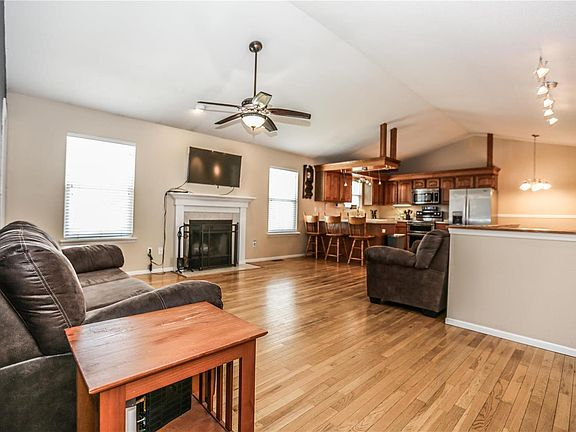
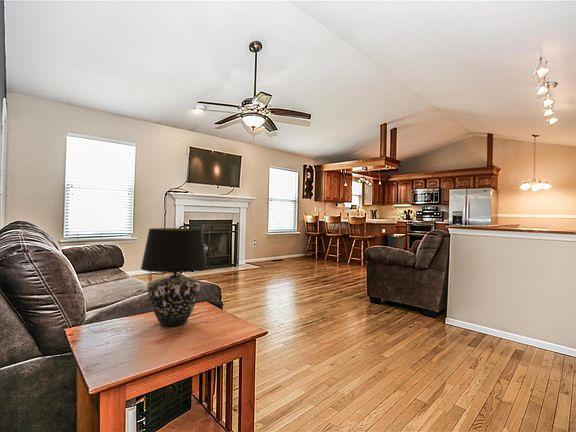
+ table lamp [140,227,208,327]
